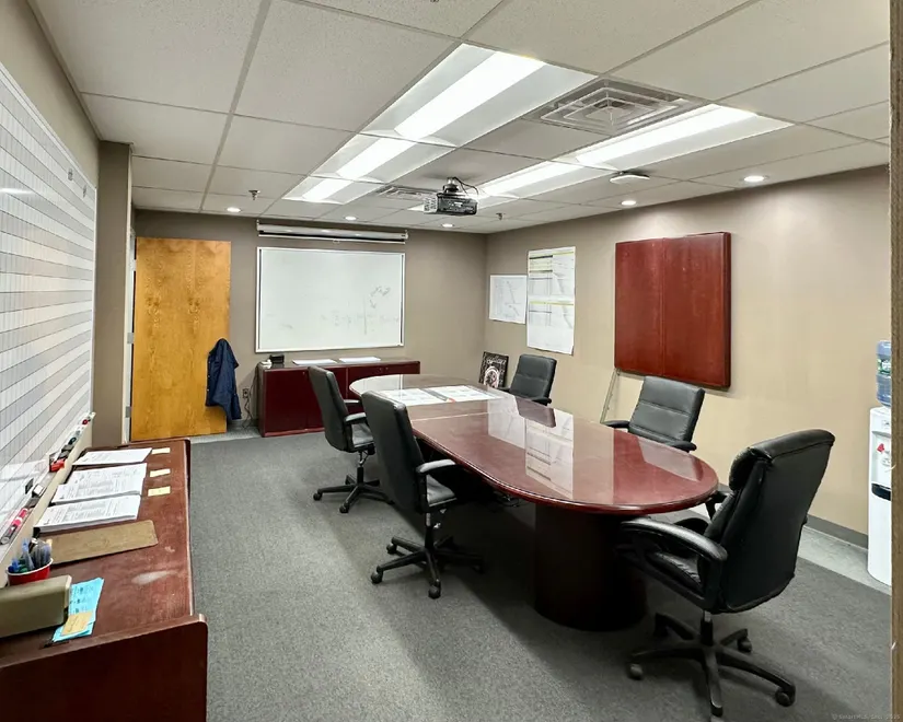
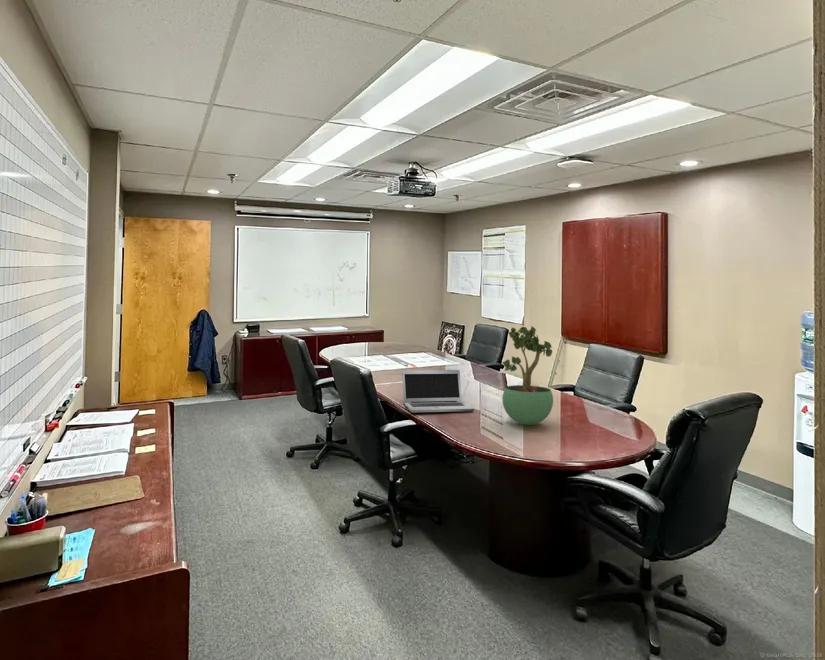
+ potted plant [501,325,554,426]
+ laptop [401,369,475,413]
